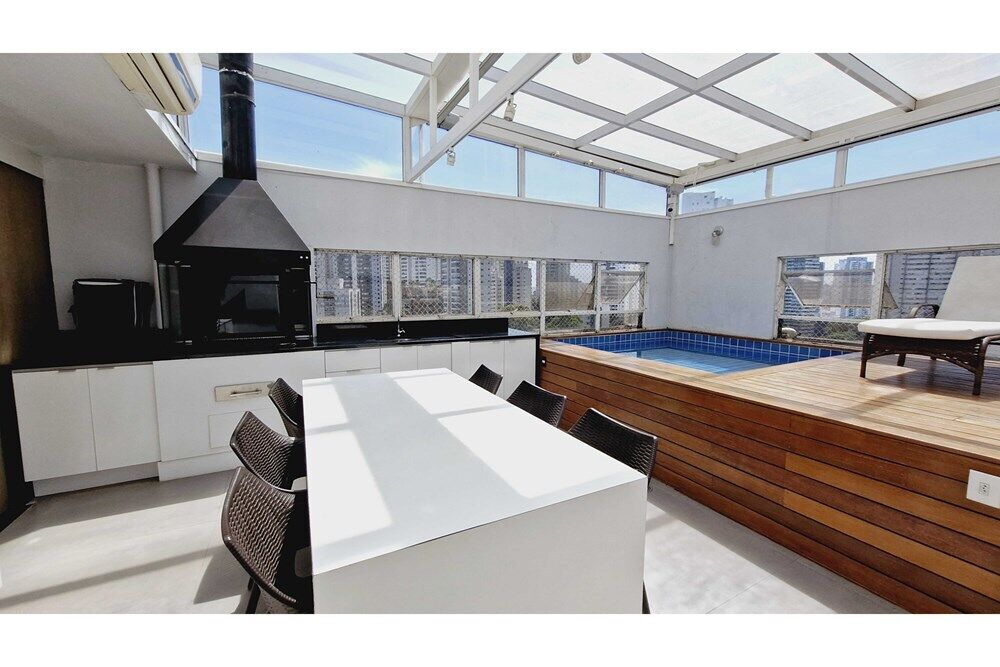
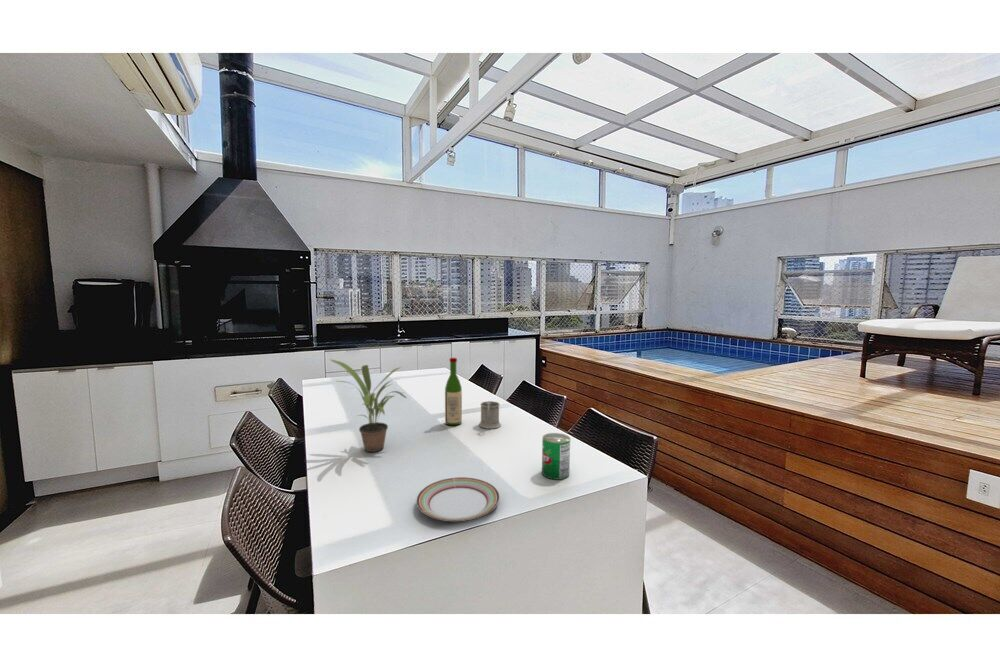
+ can [541,432,571,481]
+ plate [415,476,501,522]
+ wine bottle [444,357,463,427]
+ mug [478,400,502,430]
+ potted plant [329,358,408,453]
